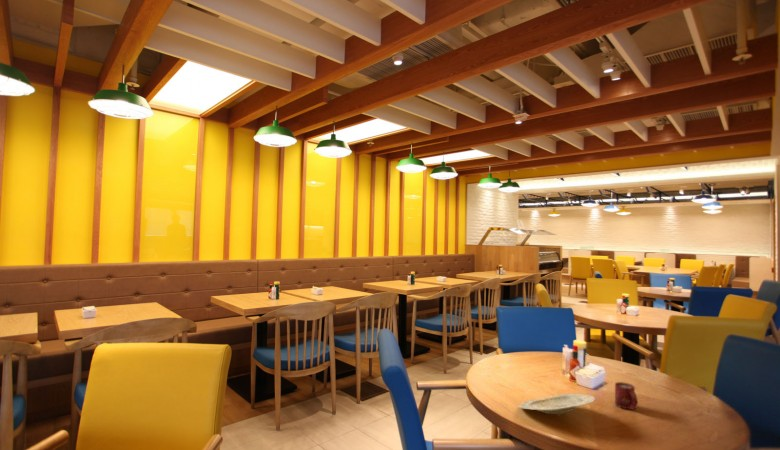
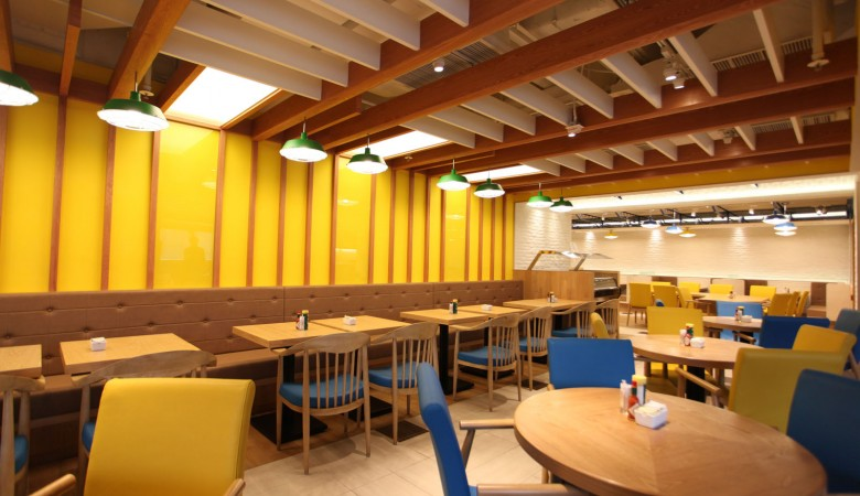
- plate [517,393,596,417]
- cup [614,381,639,411]
